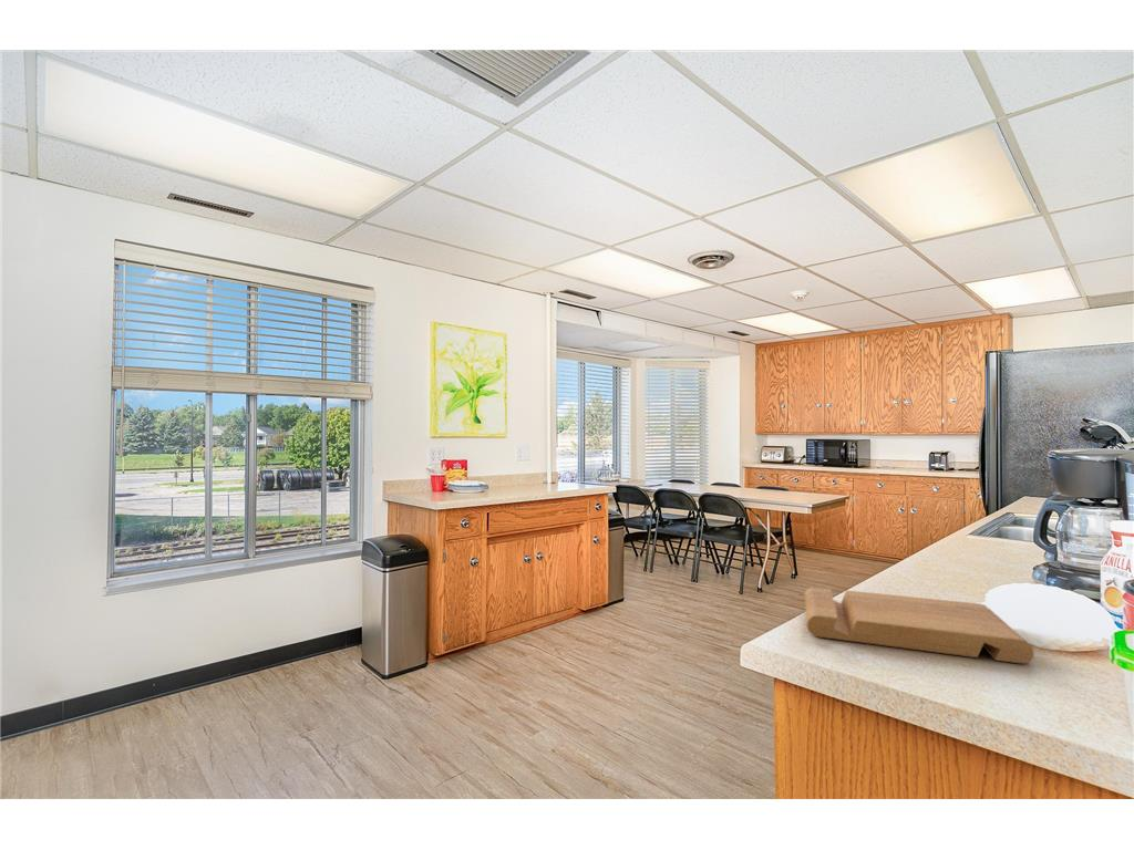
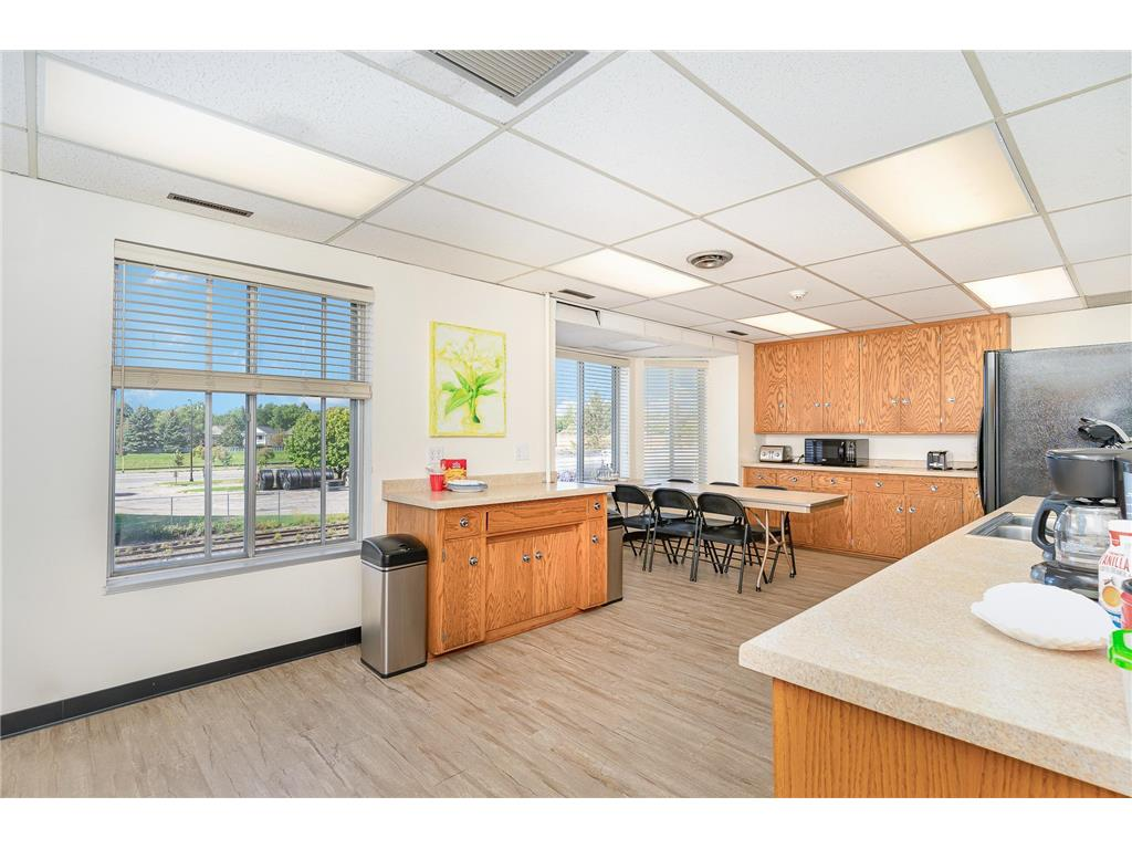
- cutting board [804,587,1035,664]
